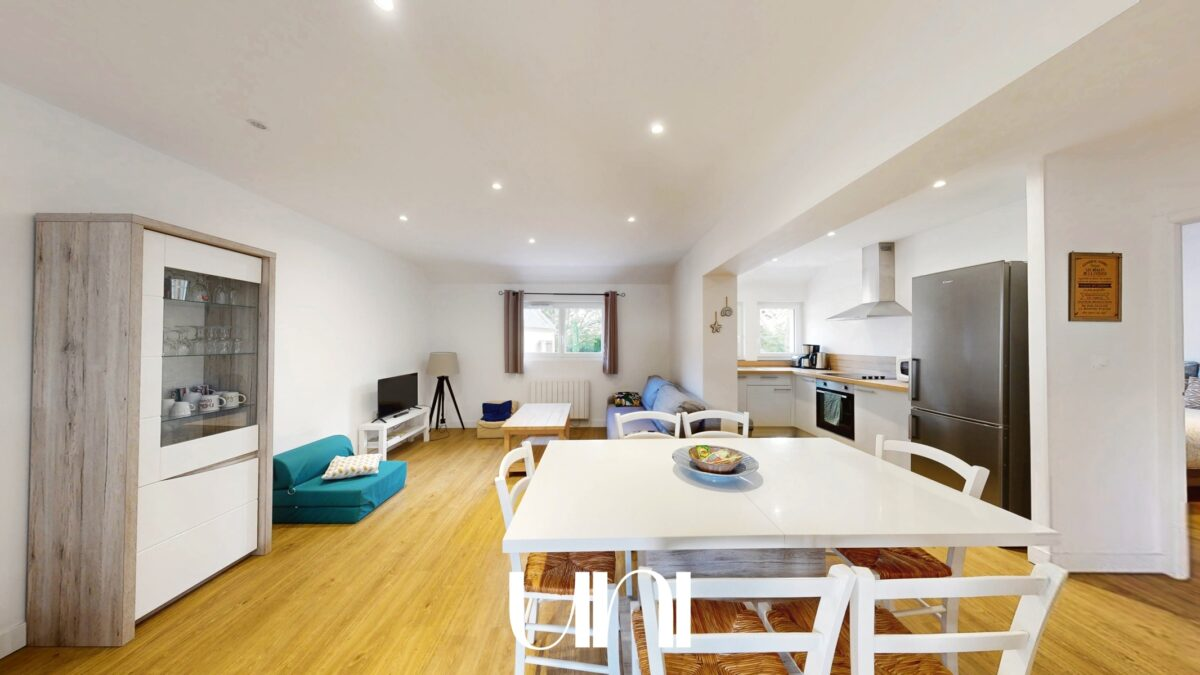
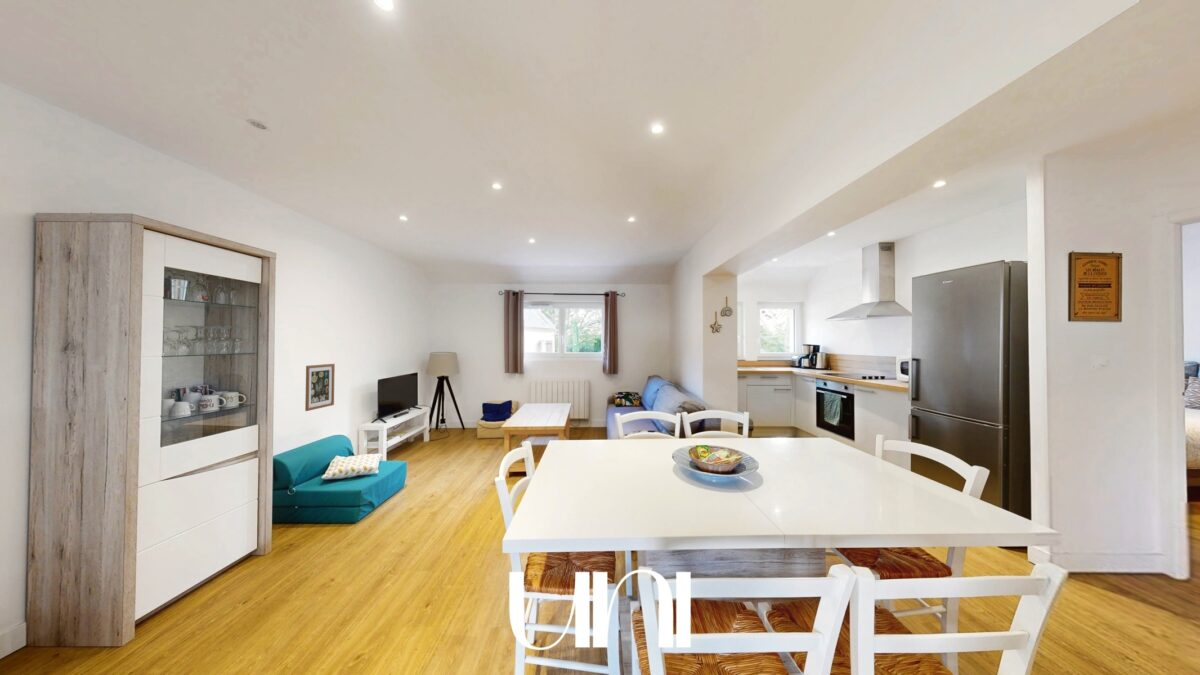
+ wall art [304,363,336,412]
